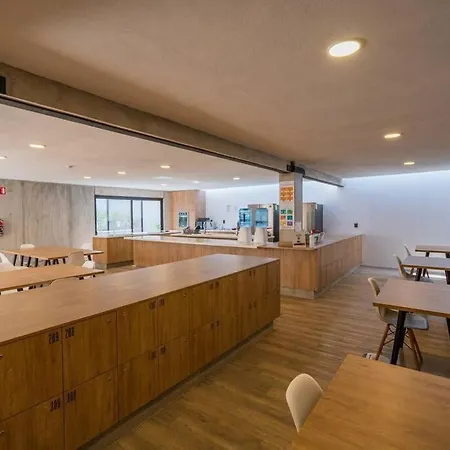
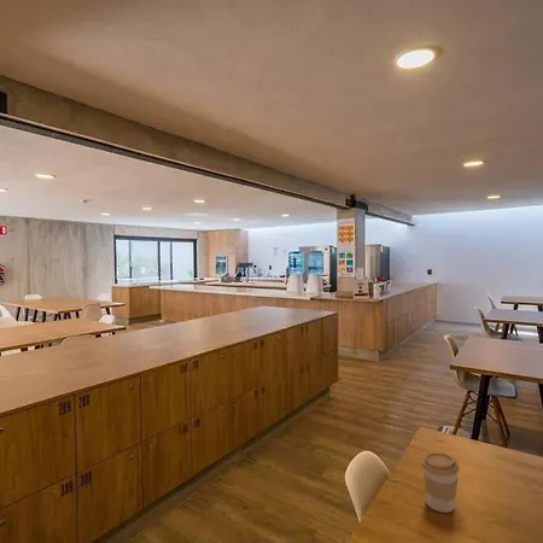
+ coffee cup [421,451,460,514]
